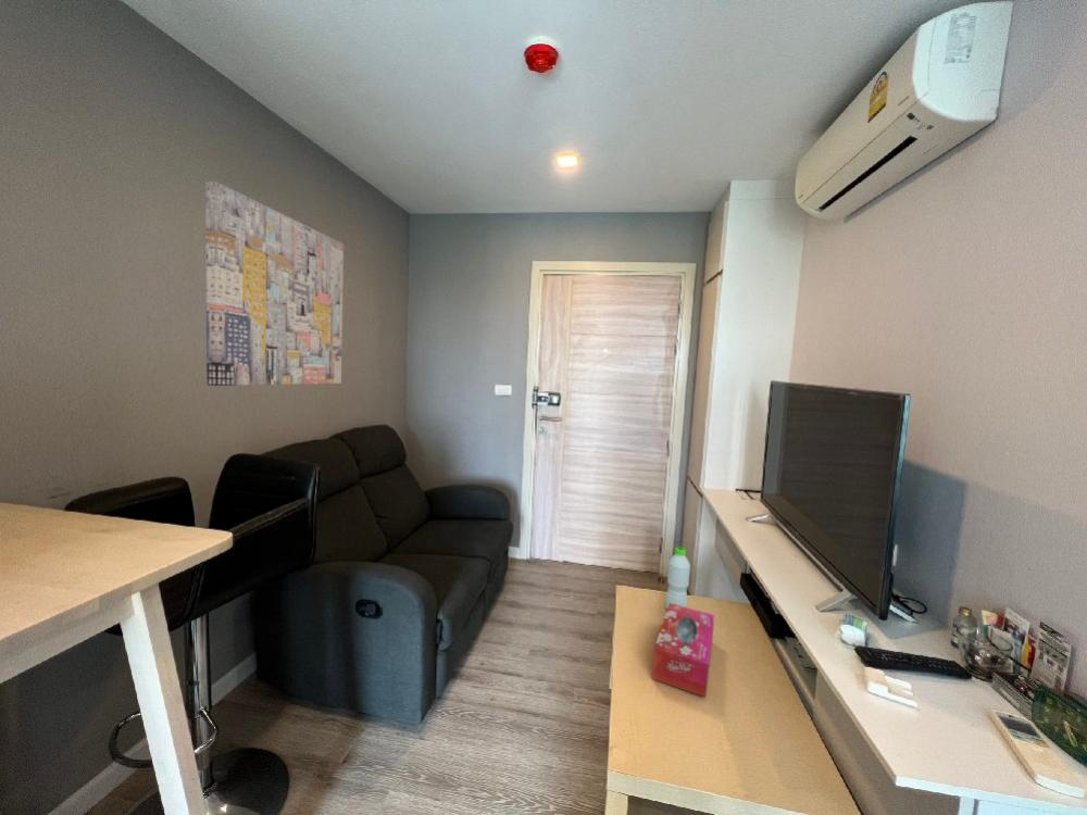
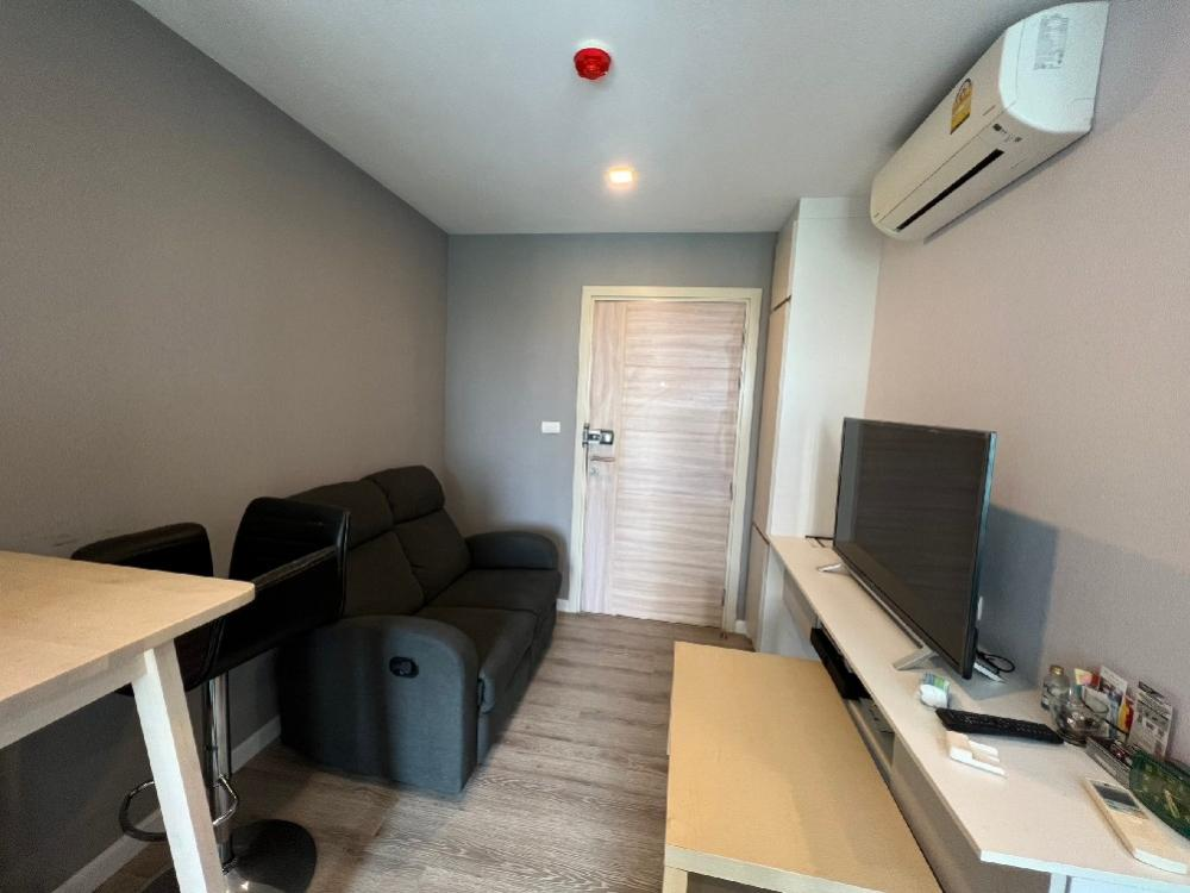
- wall art [204,180,345,387]
- tissue box [651,603,715,698]
- water bottle [664,547,691,611]
